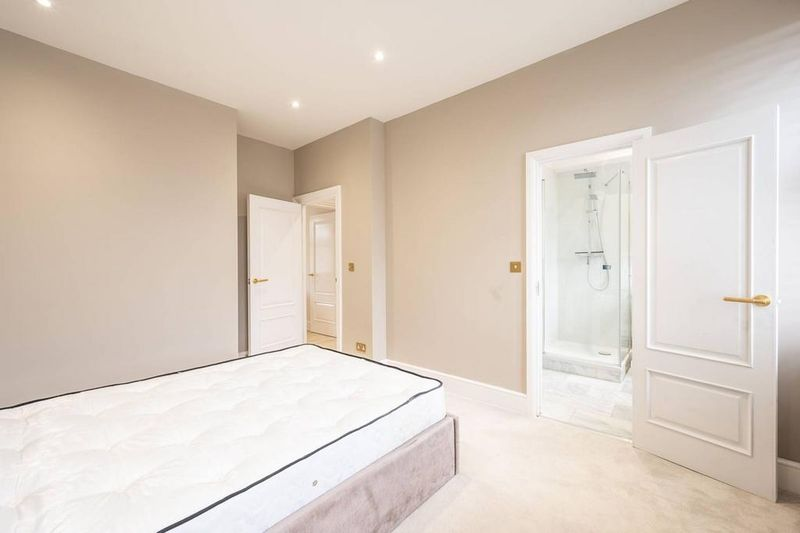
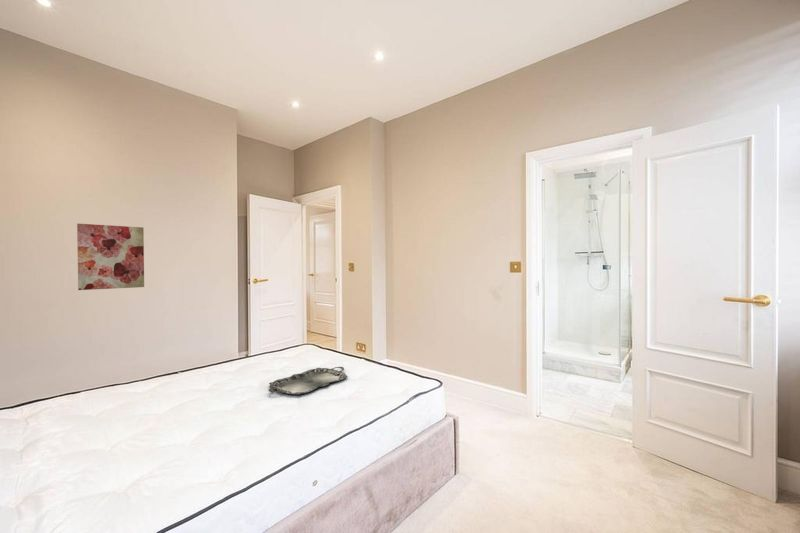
+ serving tray [268,366,349,396]
+ wall art [76,223,145,291]
